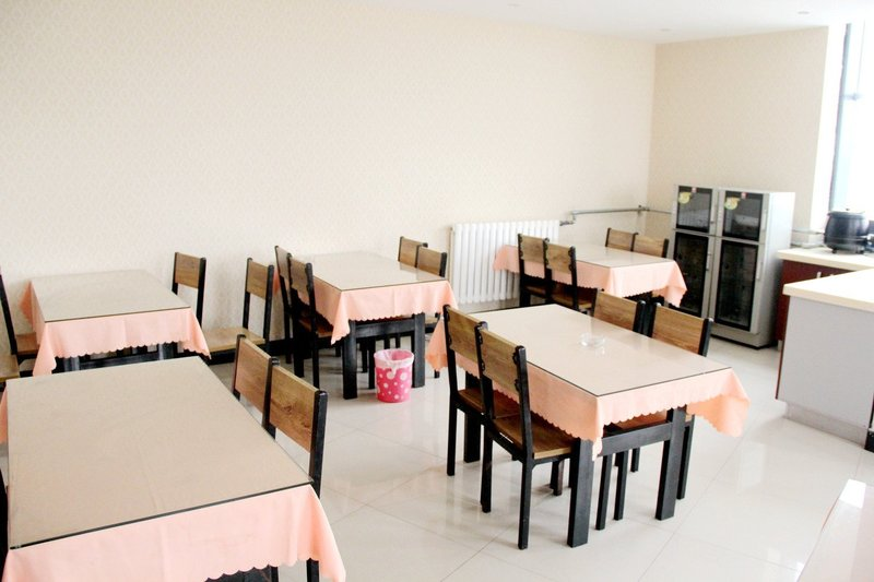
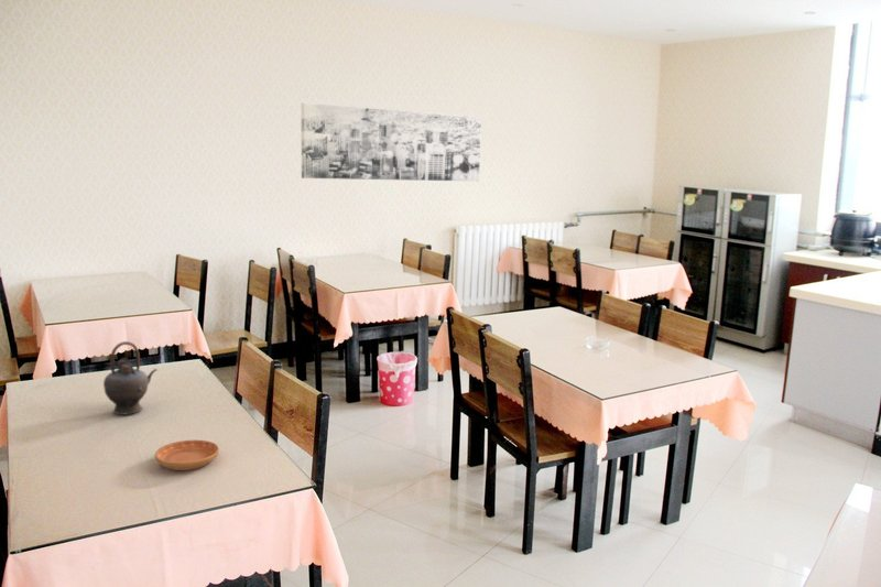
+ teapot [102,340,159,415]
+ wall art [300,102,482,183]
+ saucer [154,439,220,471]
